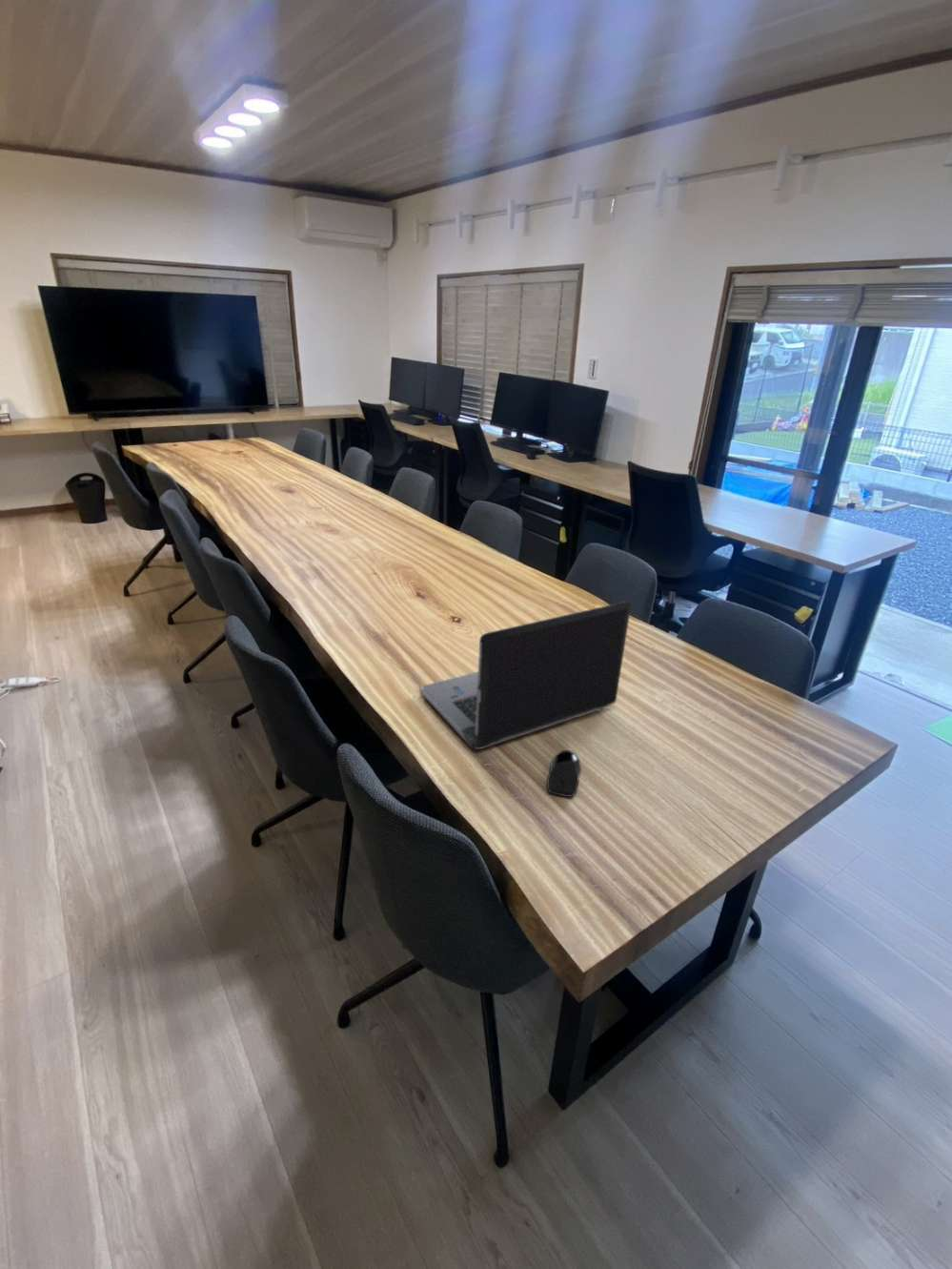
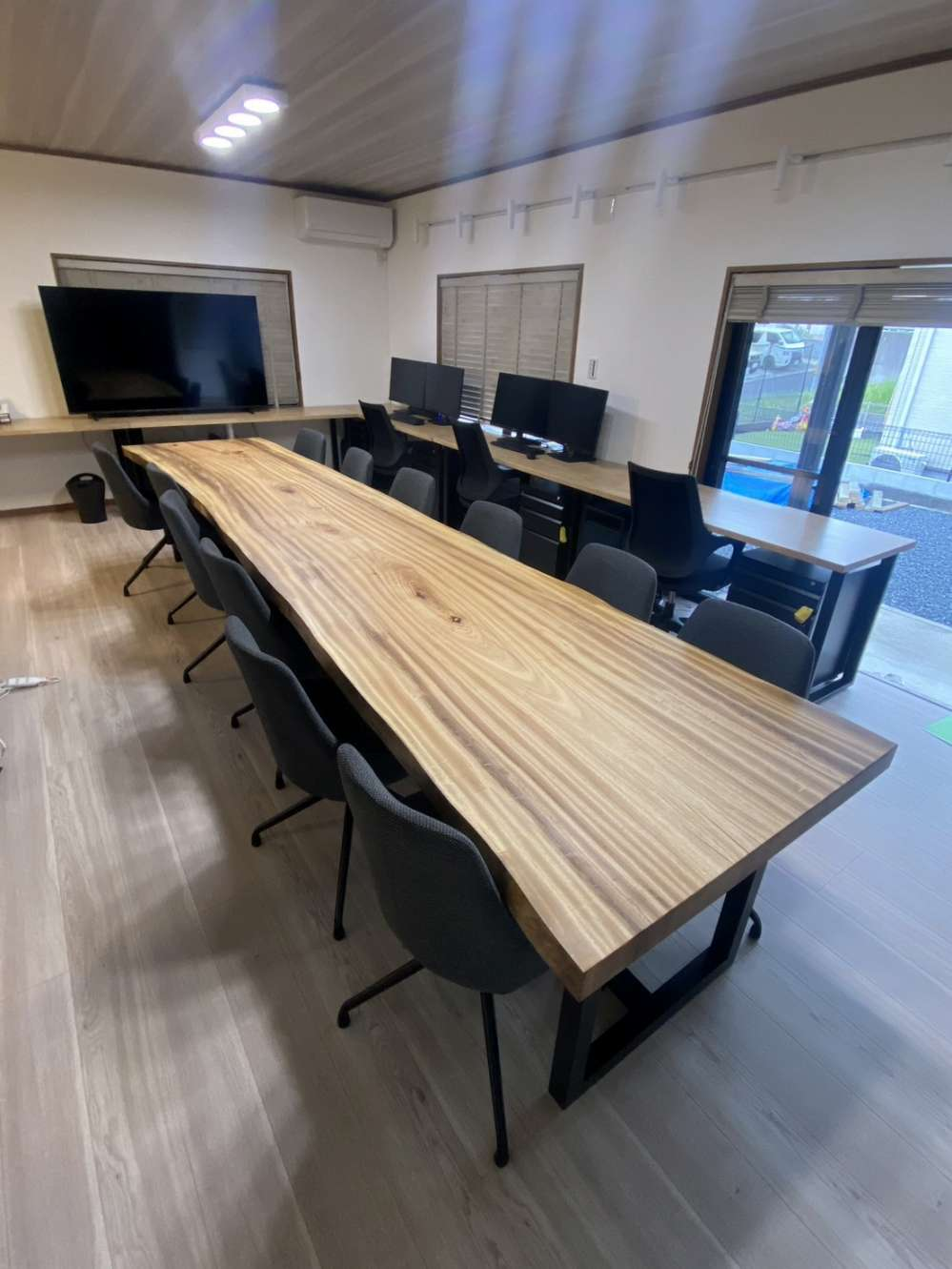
- computer mouse [546,749,582,798]
- laptop computer [418,601,632,750]
